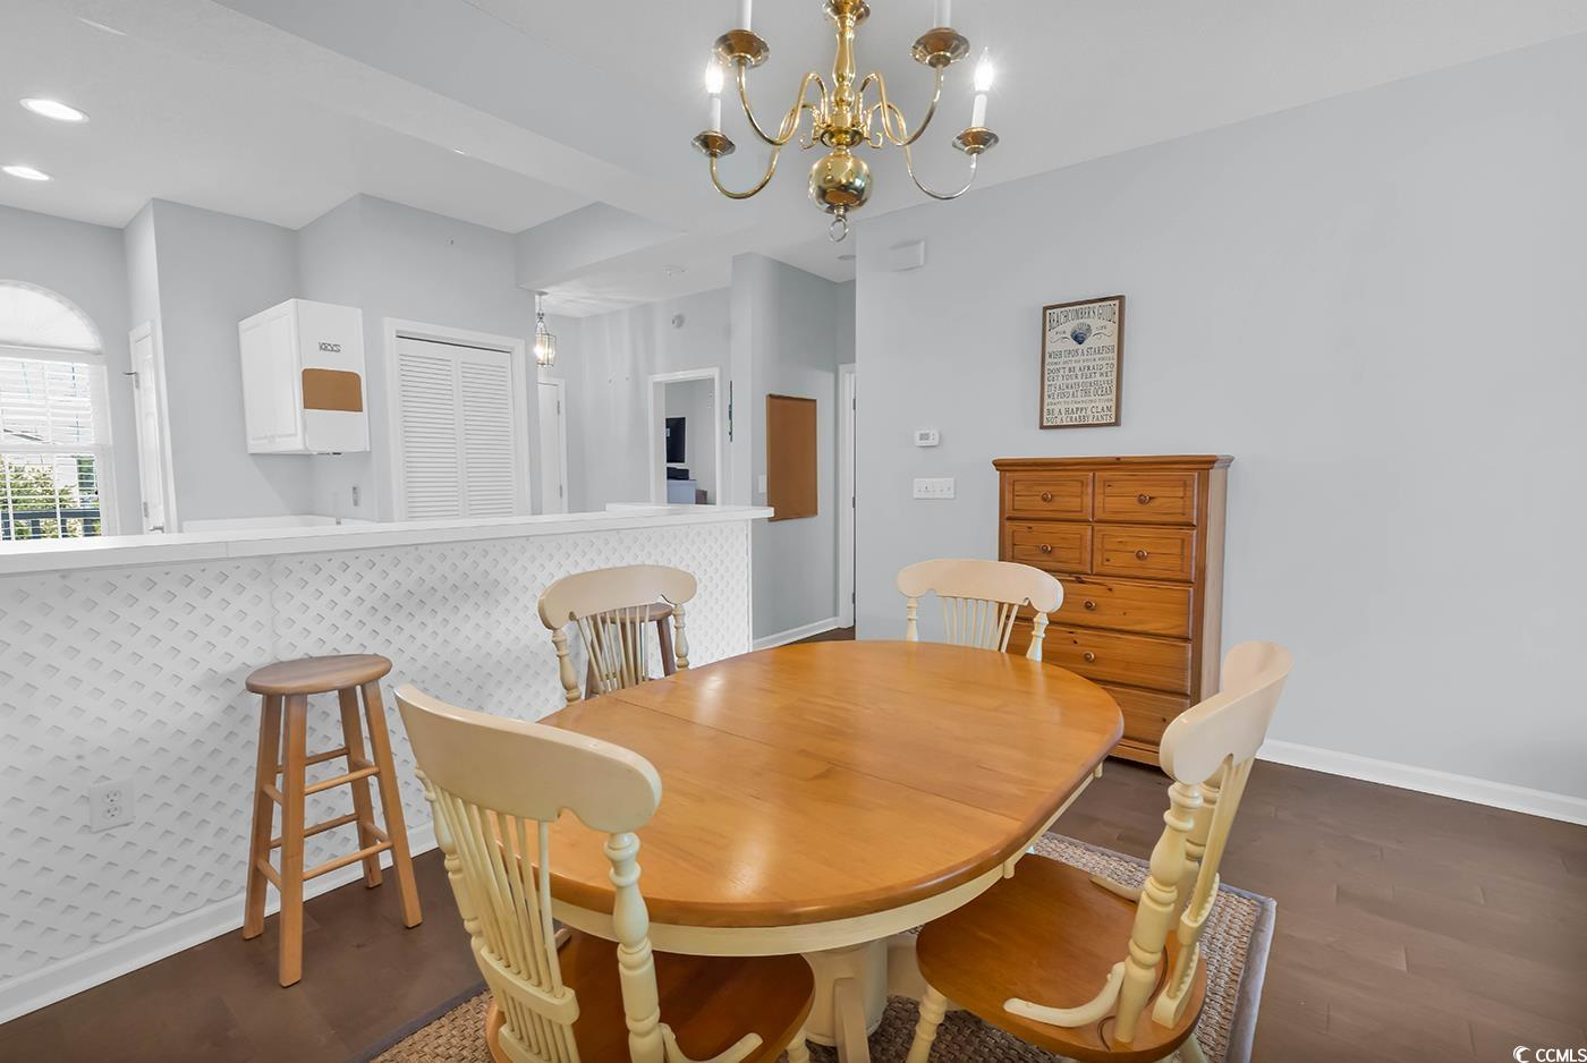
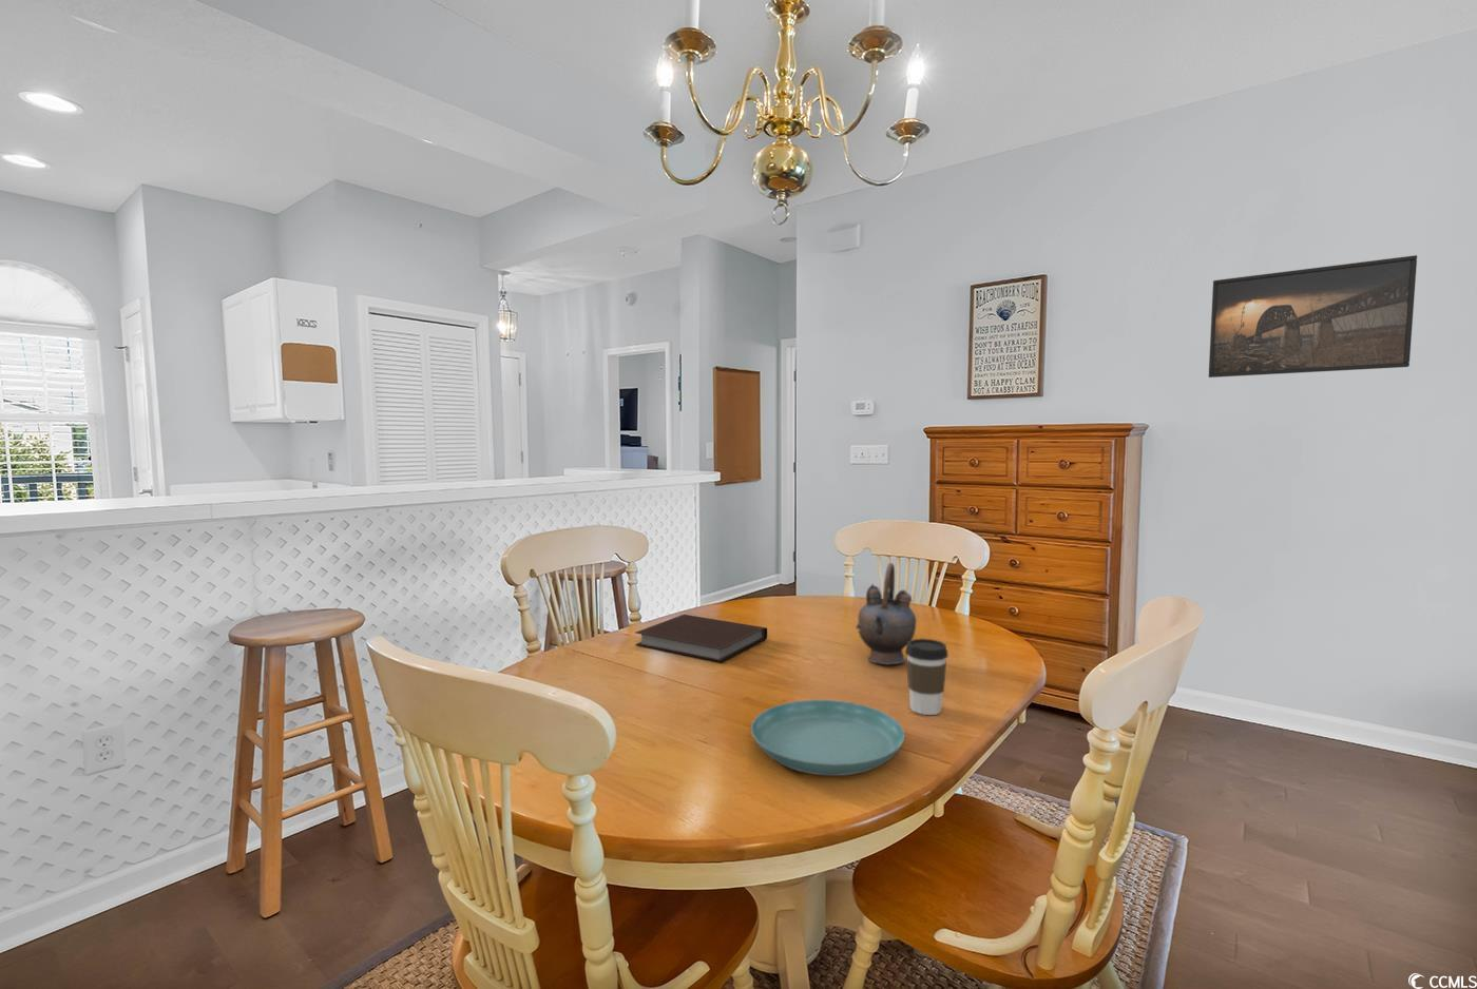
+ notebook [634,614,768,663]
+ teapot [854,562,917,666]
+ saucer [751,699,905,777]
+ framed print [1208,254,1417,379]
+ coffee cup [904,638,948,716]
